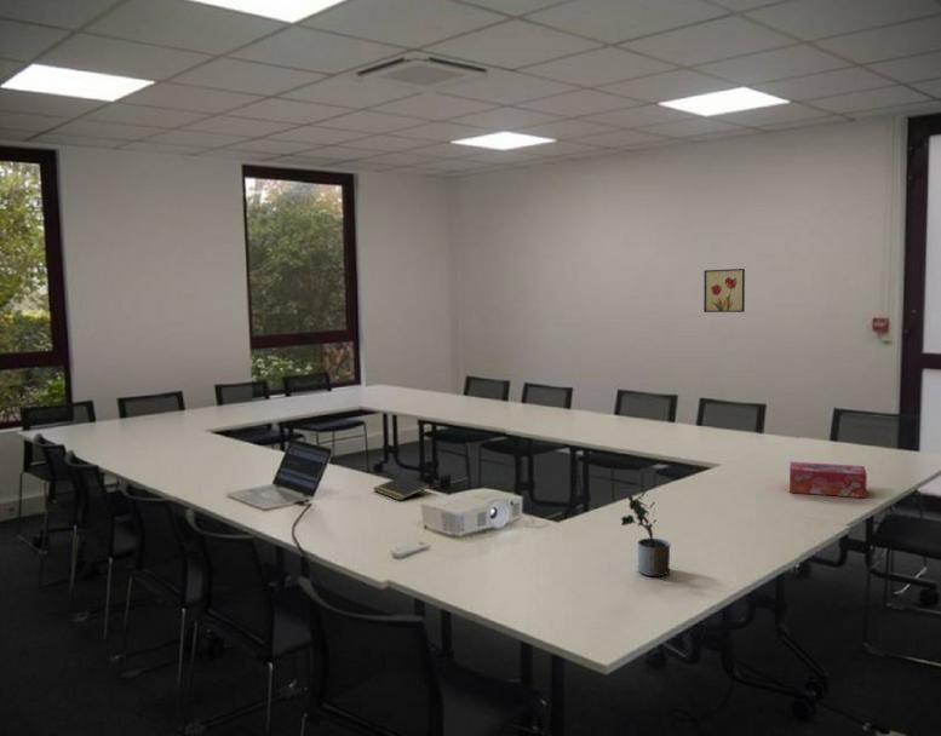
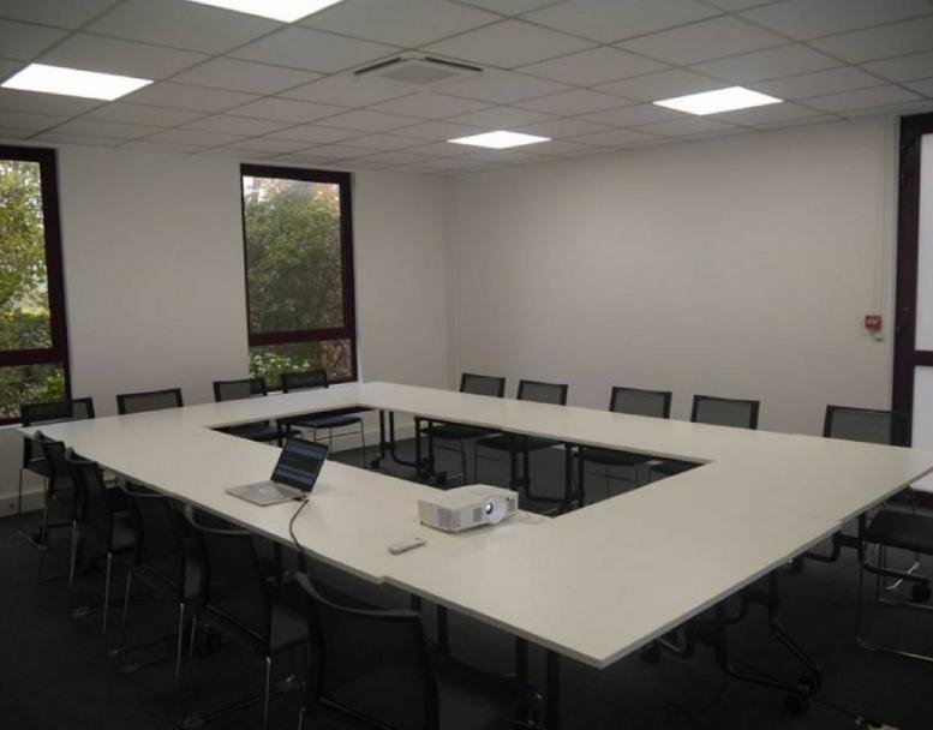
- tissue box [788,461,868,499]
- wall art [702,268,746,314]
- notepad [373,475,431,501]
- potted plant [620,490,671,577]
